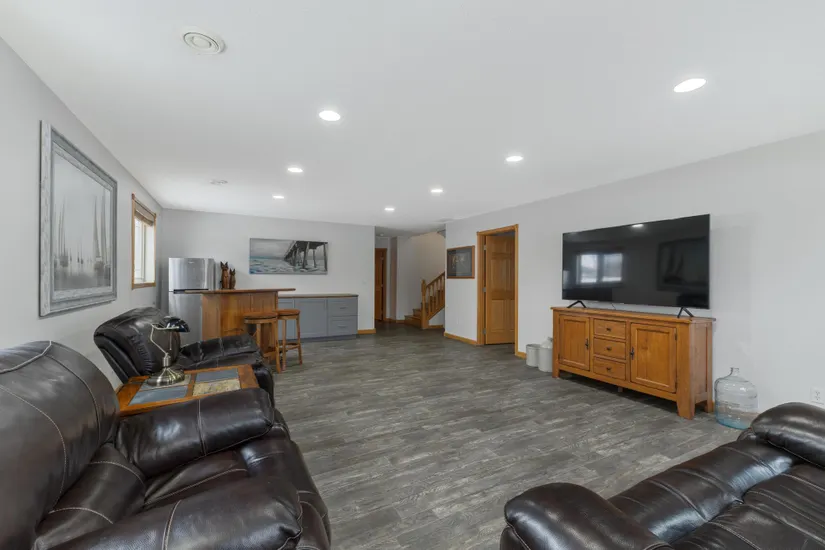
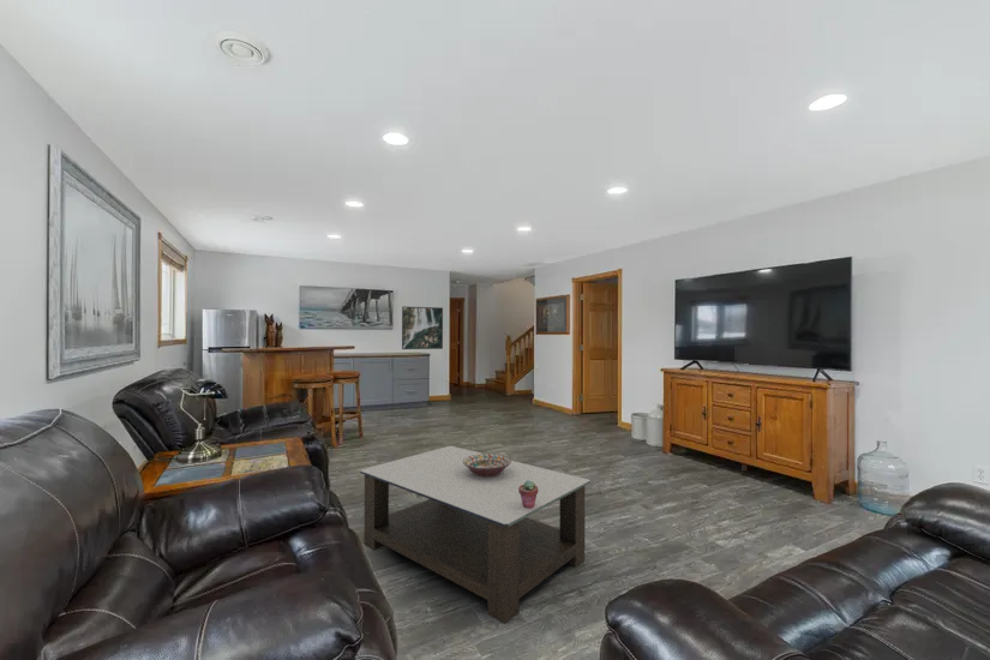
+ coffee table [359,445,592,625]
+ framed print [401,306,444,350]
+ potted succulent [518,480,538,509]
+ decorative bowl [462,452,512,476]
